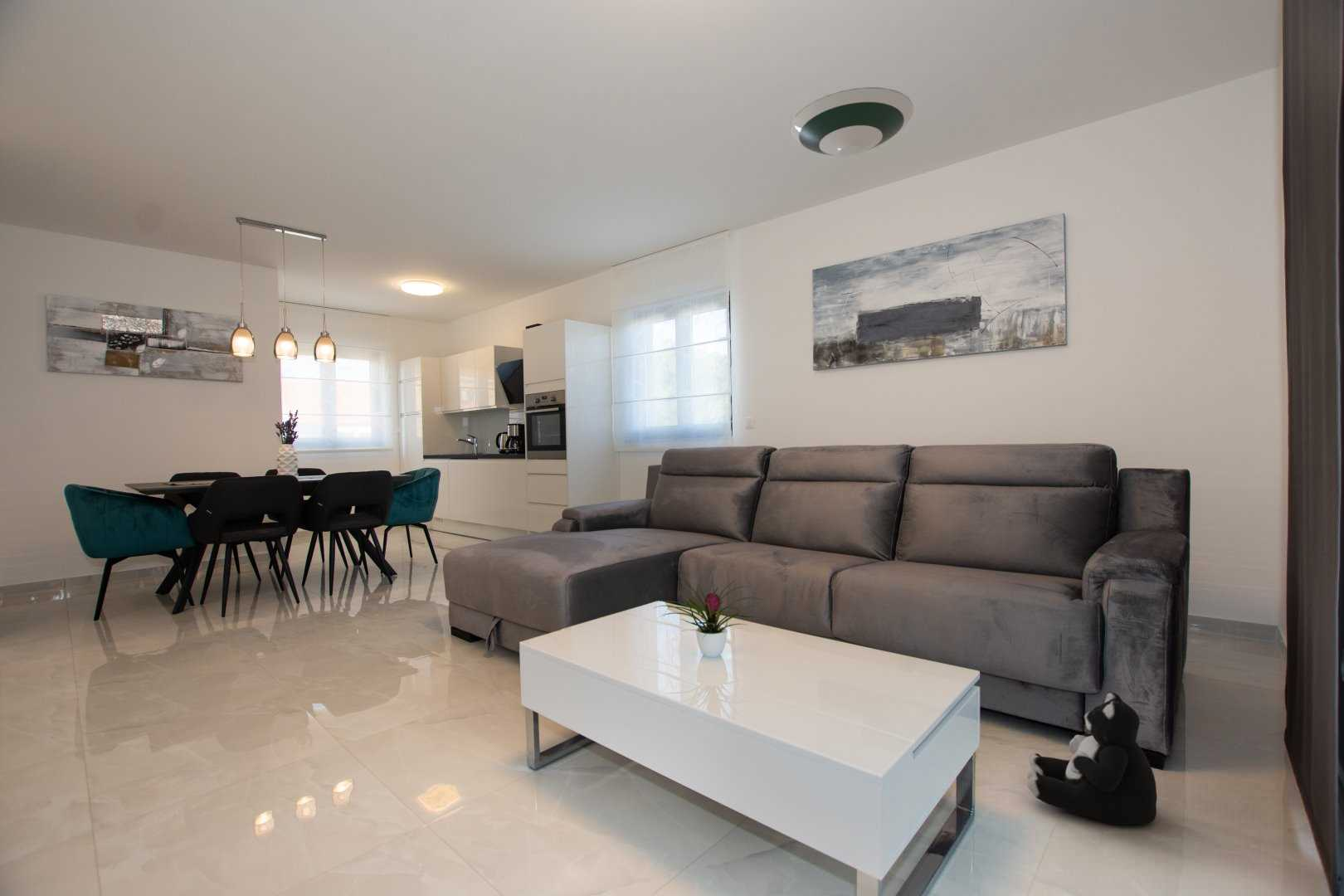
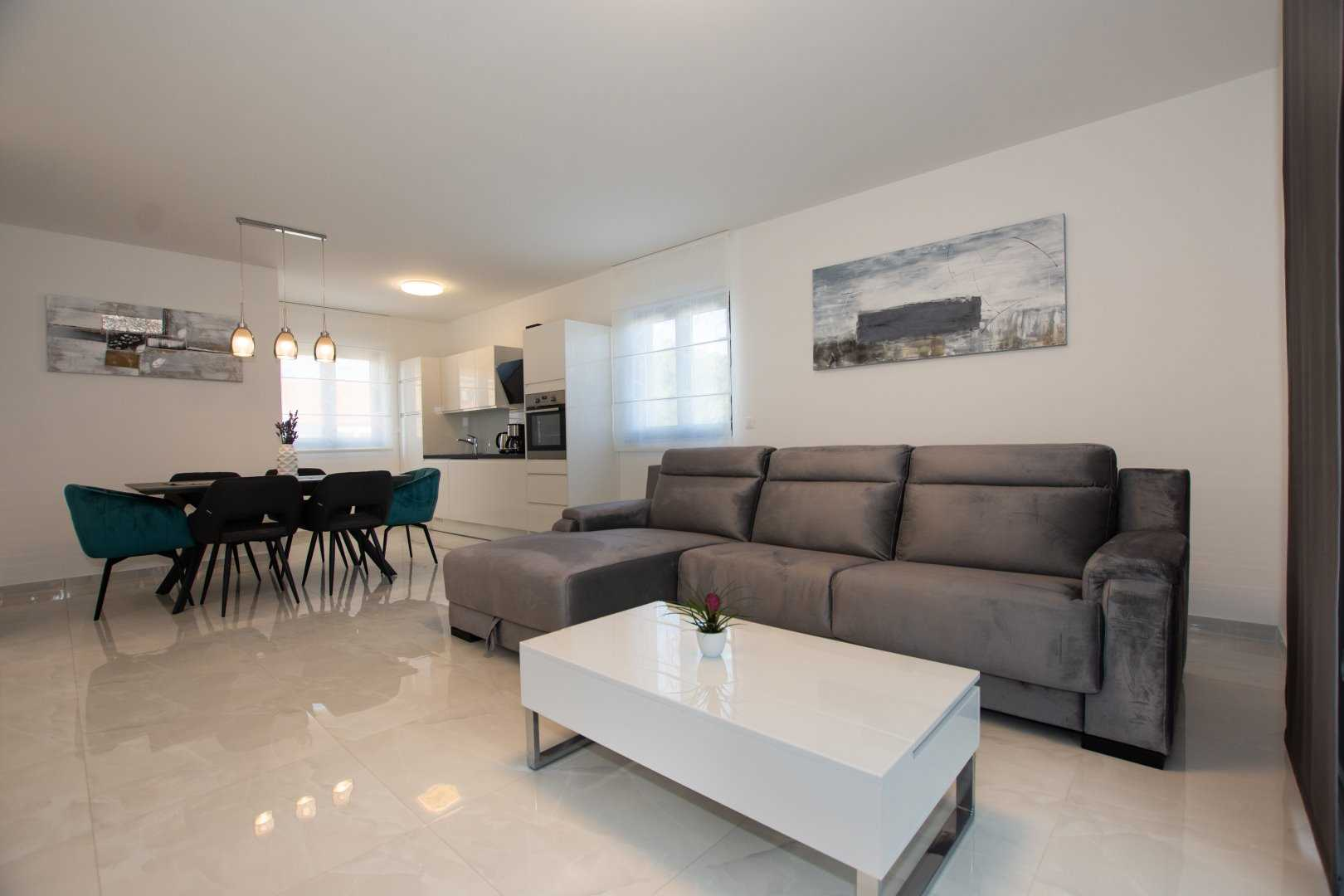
- plush toy [1026,692,1157,825]
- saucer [789,86,914,157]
